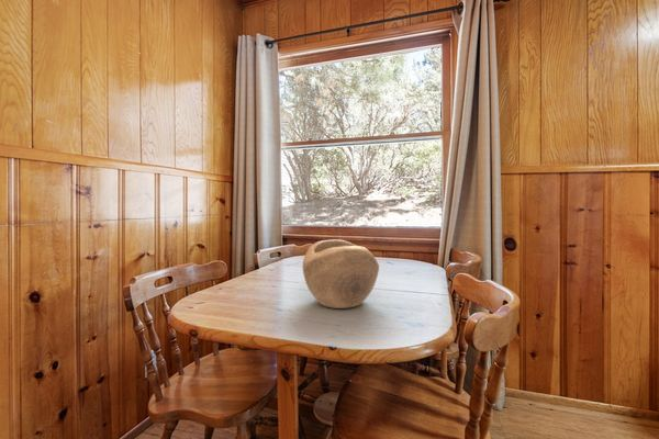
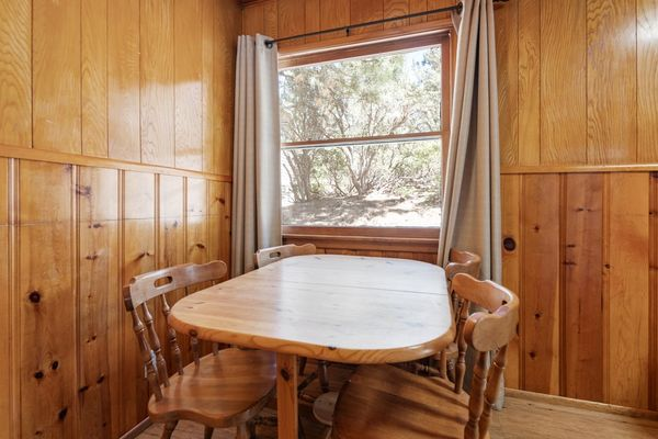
- decorative bowl [302,238,380,309]
